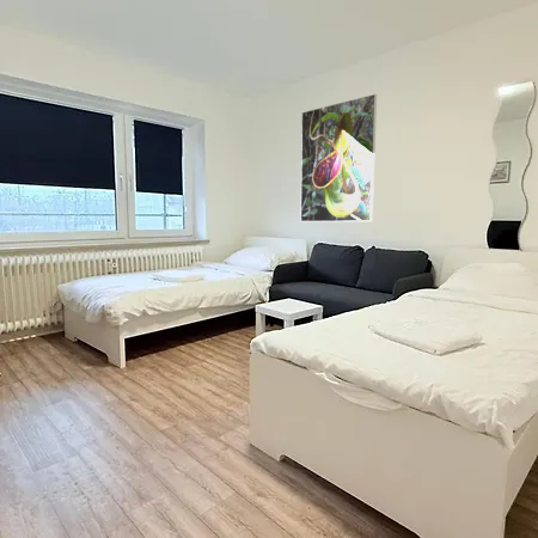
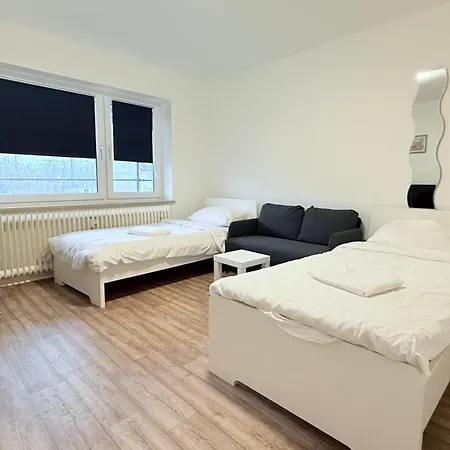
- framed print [299,93,378,222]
